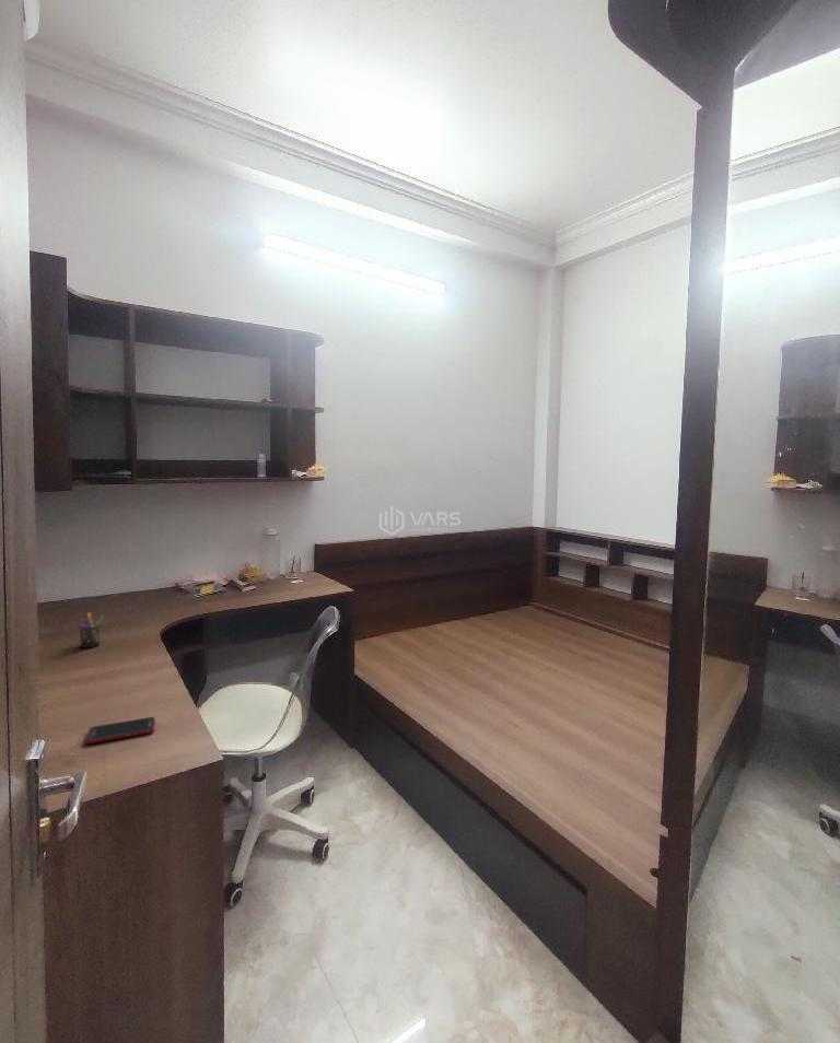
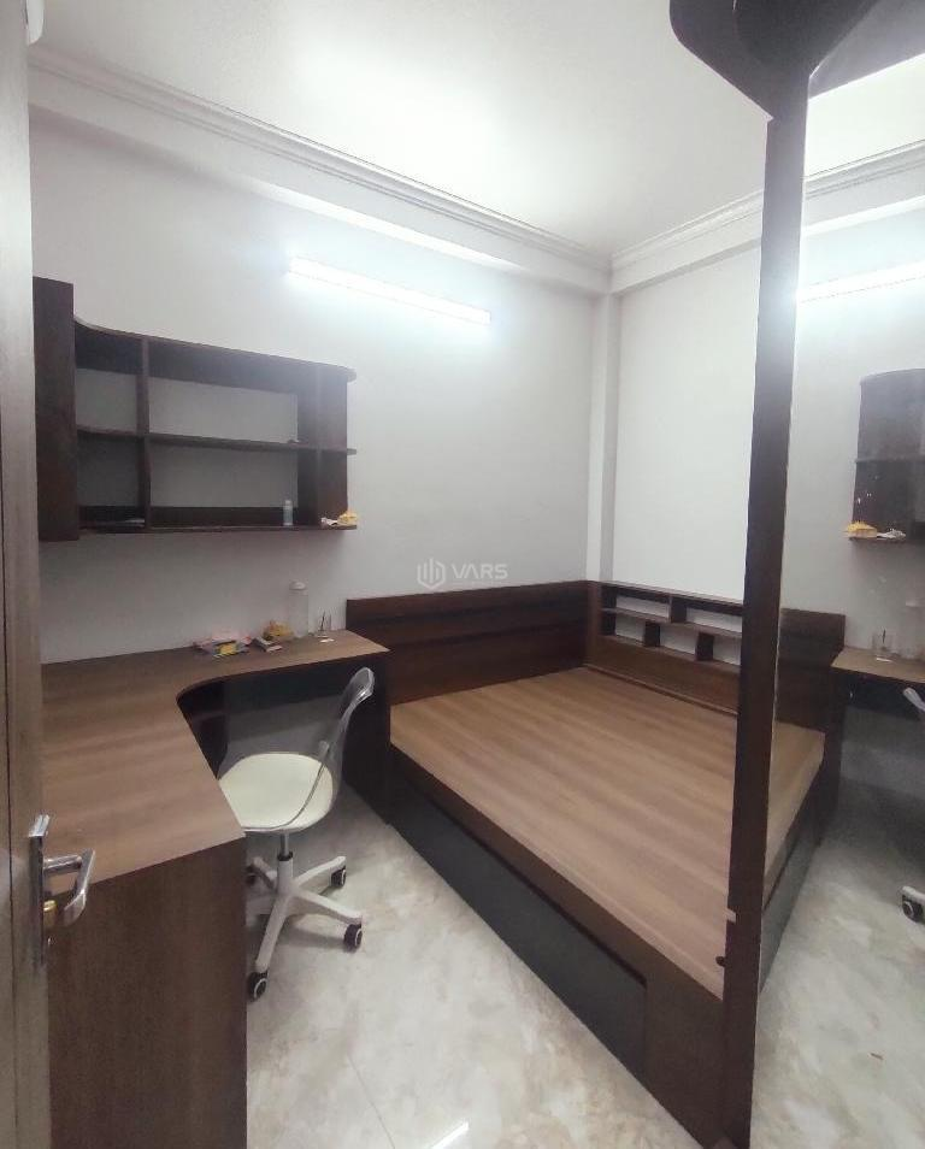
- pen holder [78,612,105,648]
- cell phone [84,716,156,745]
